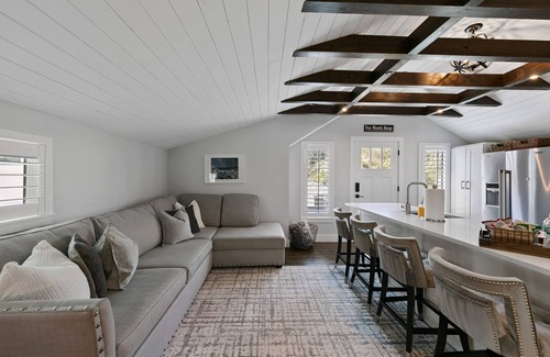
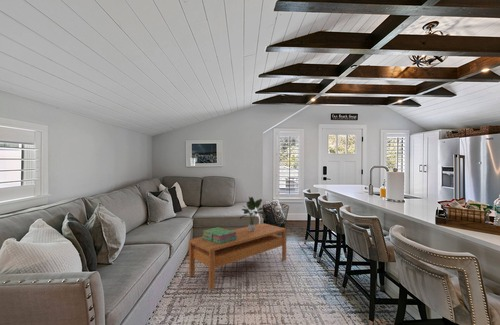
+ potted plant [239,196,267,232]
+ coffee table [188,222,288,291]
+ stack of books [201,226,237,244]
